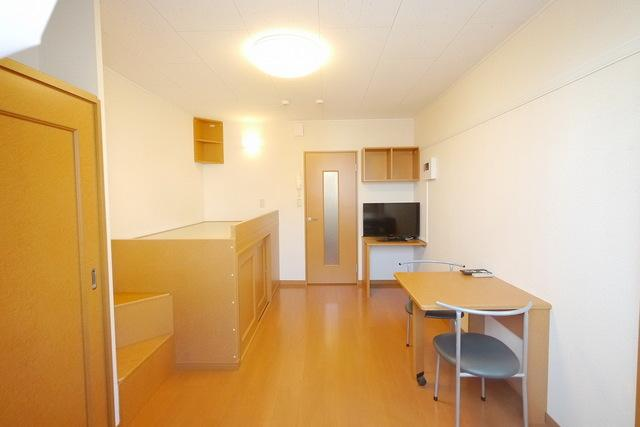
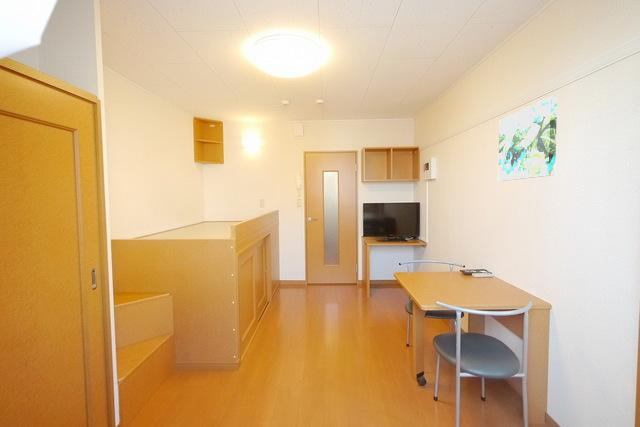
+ wall art [498,95,558,182]
